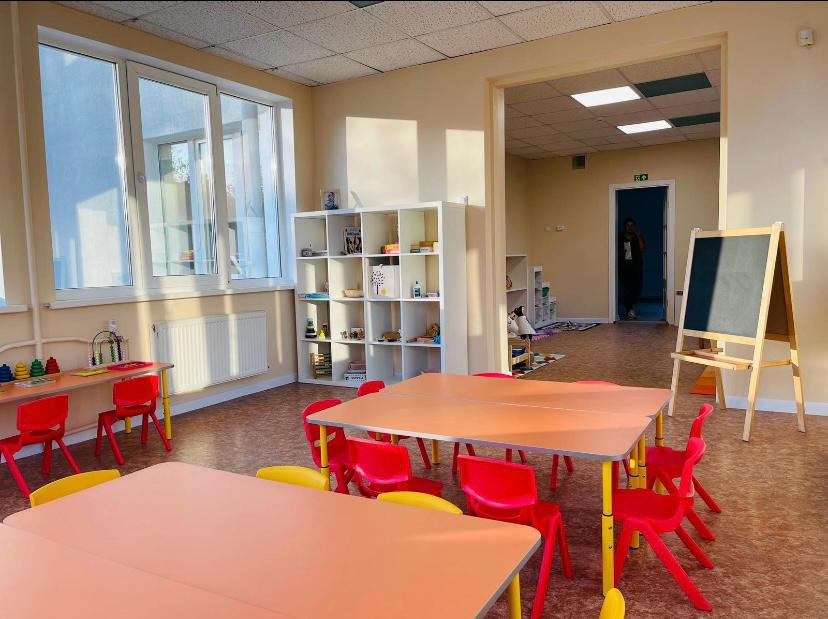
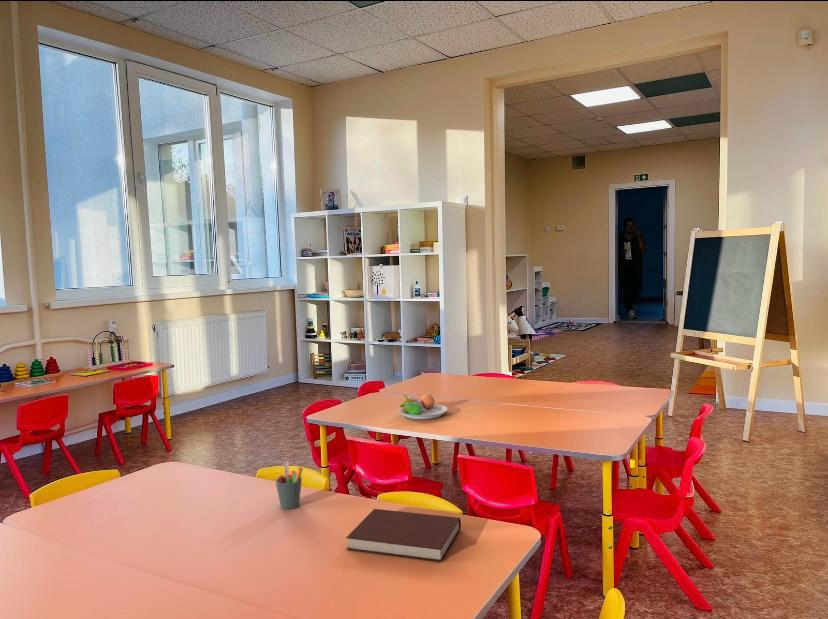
+ notebook [345,508,462,562]
+ pen holder [274,460,304,510]
+ fruit bowl [398,393,448,420]
